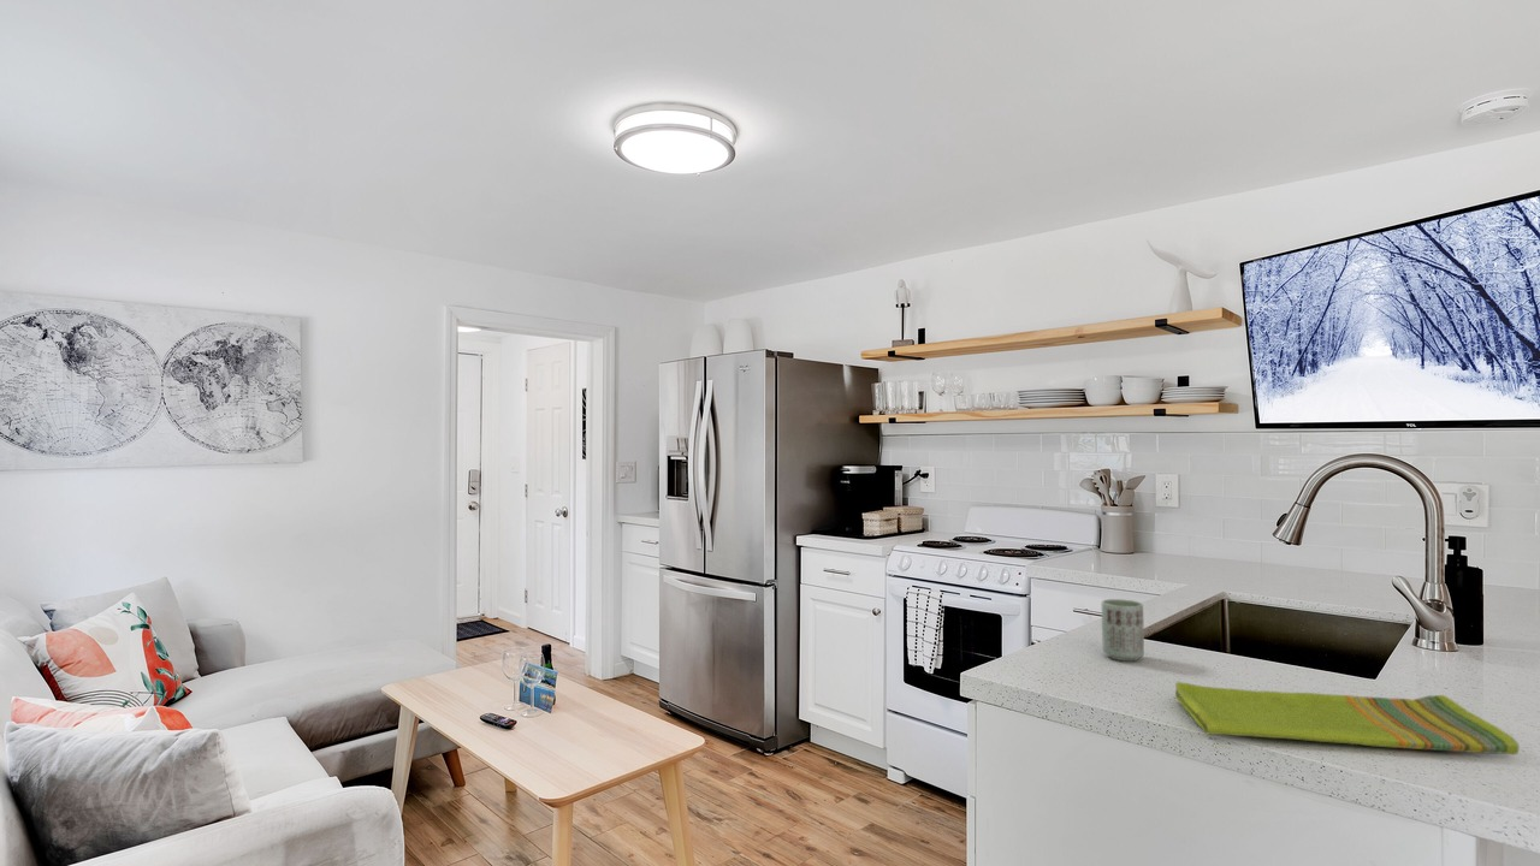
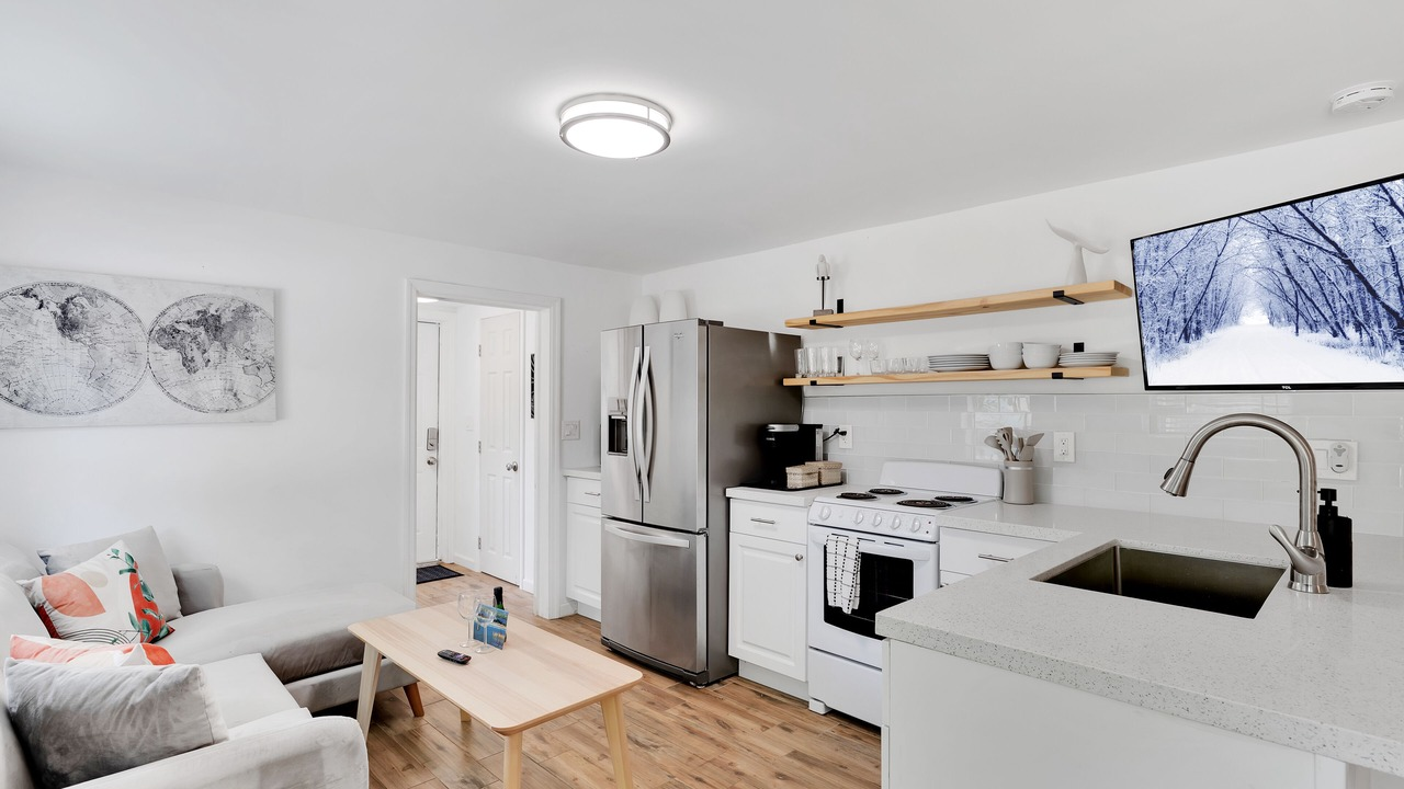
- dish towel [1174,681,1520,755]
- cup [1101,598,1145,662]
